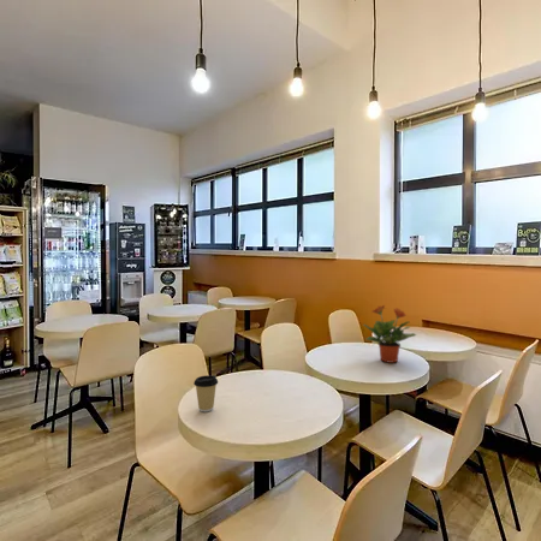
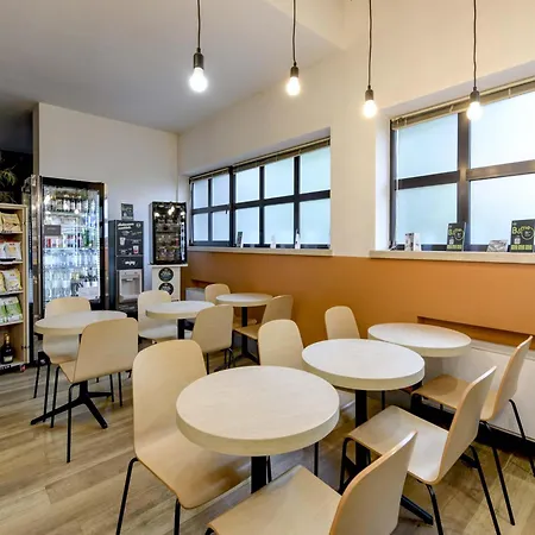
- coffee cup [192,374,219,412]
- potted plant [362,304,417,364]
